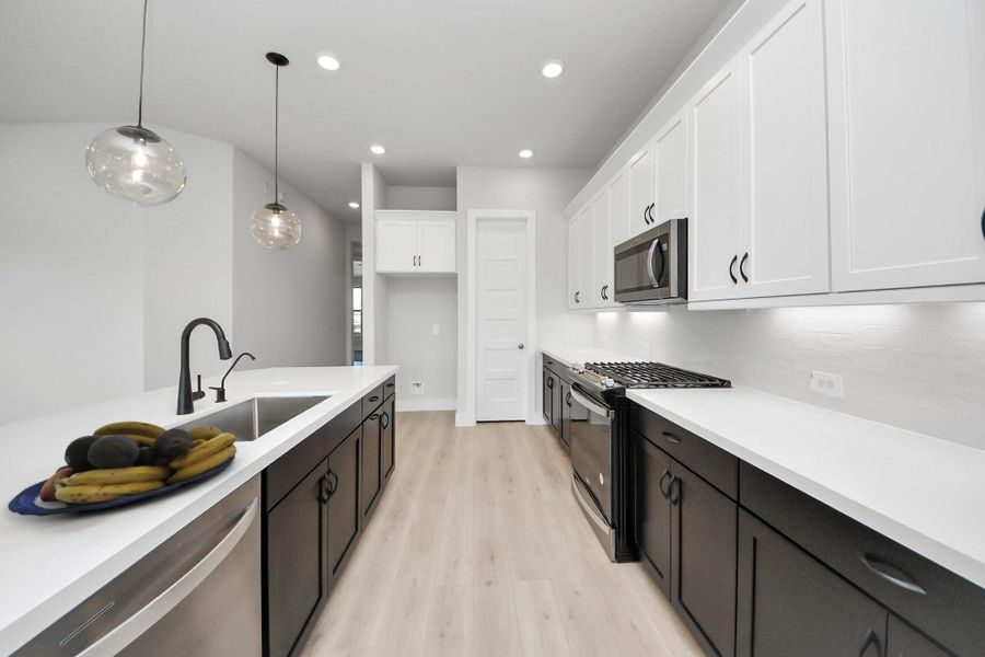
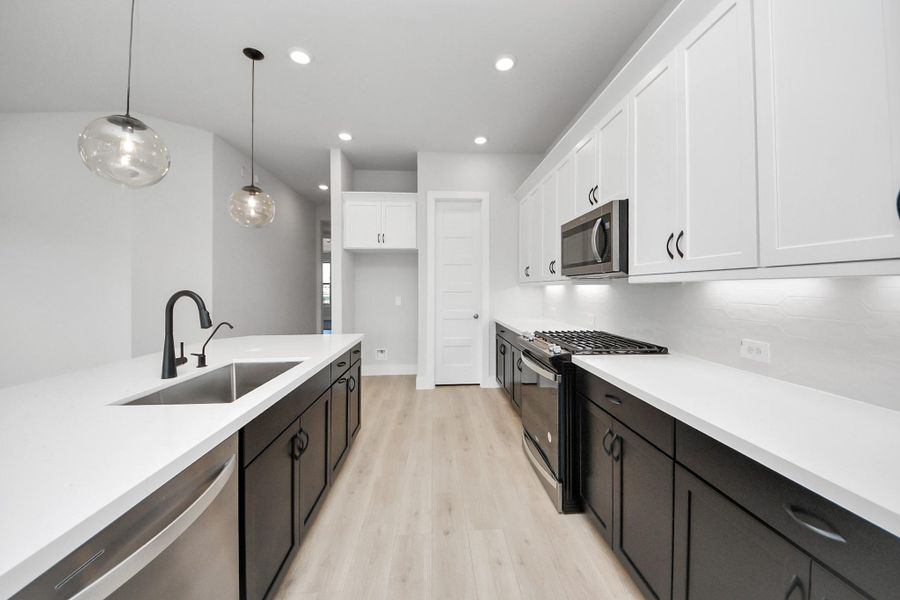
- fruit bowl [7,420,237,517]
